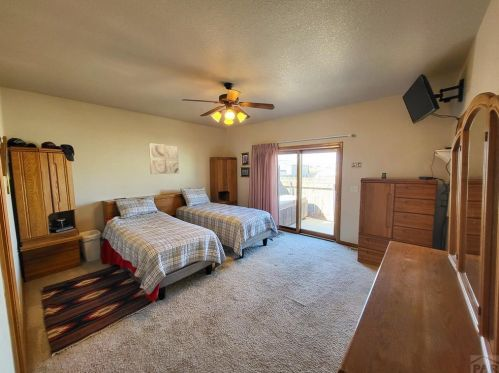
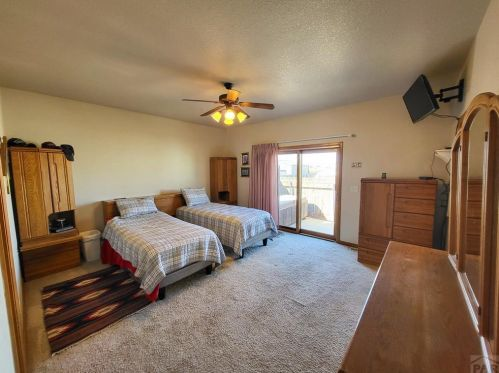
- wall art [148,143,180,175]
